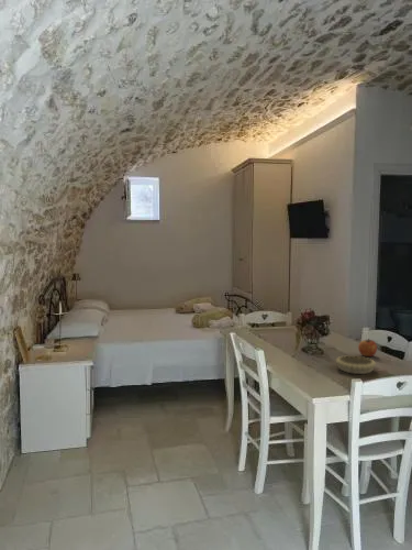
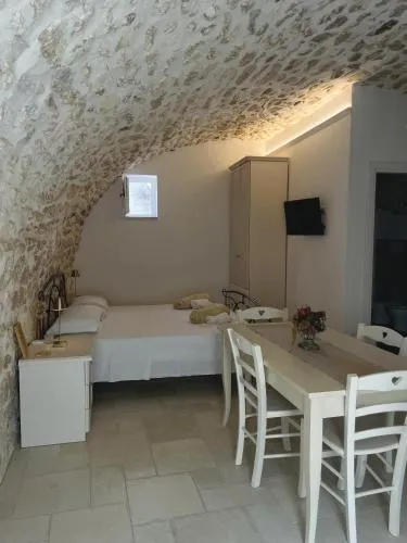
- decorative bowl [335,354,377,375]
- apple [357,338,378,358]
